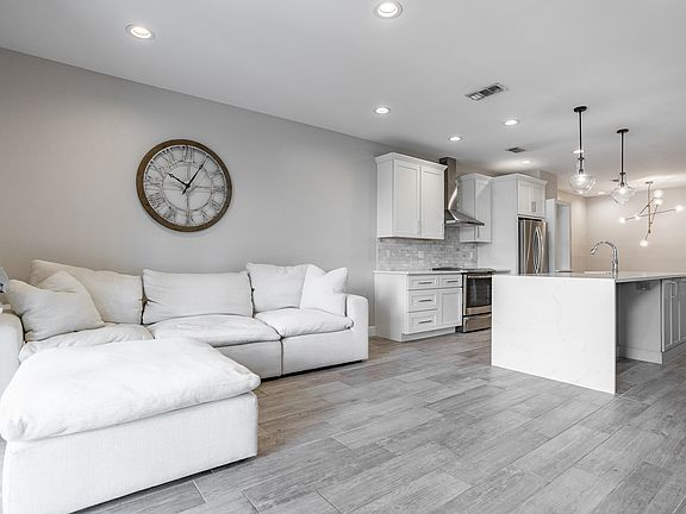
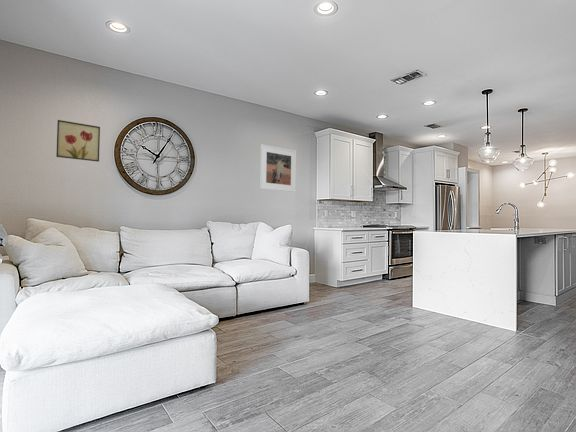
+ wall art [55,119,101,163]
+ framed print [259,143,297,193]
